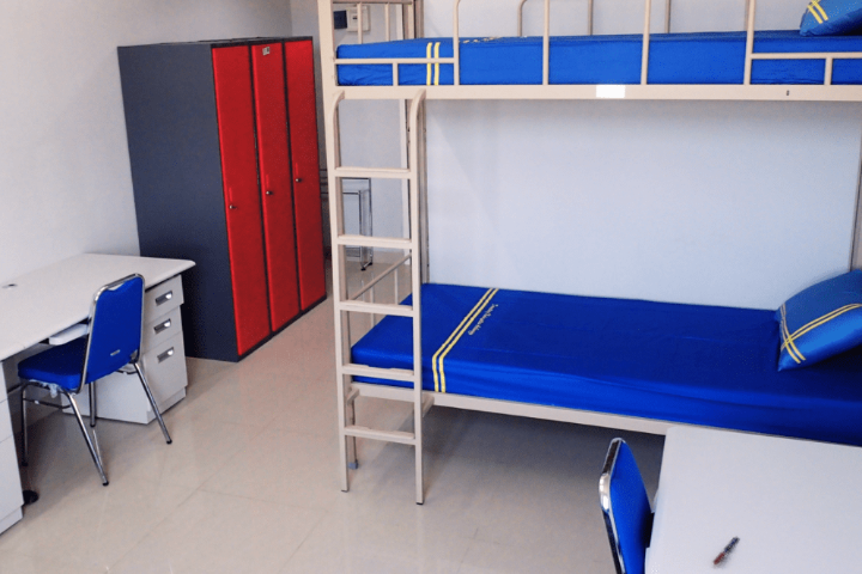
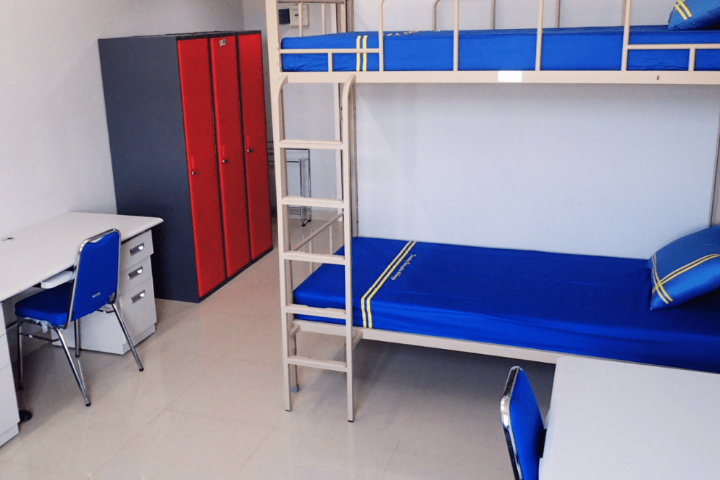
- pen [711,536,741,566]
